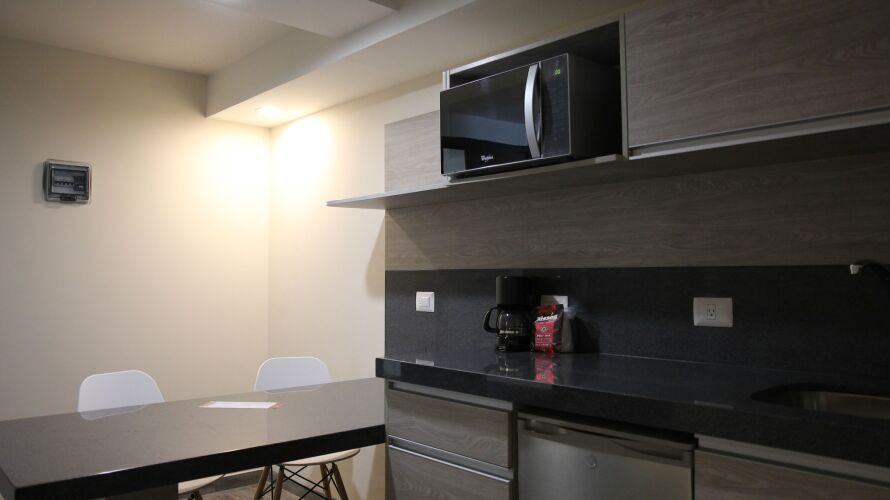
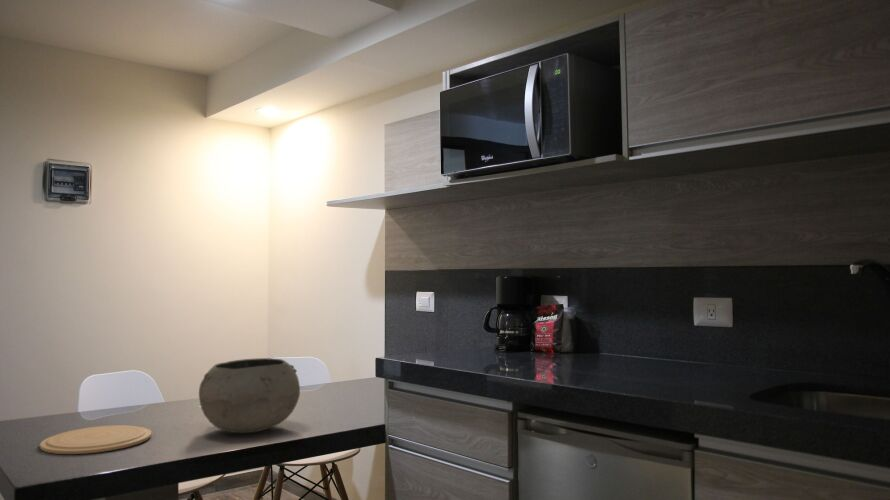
+ plate [39,424,152,455]
+ bowl [198,357,301,434]
